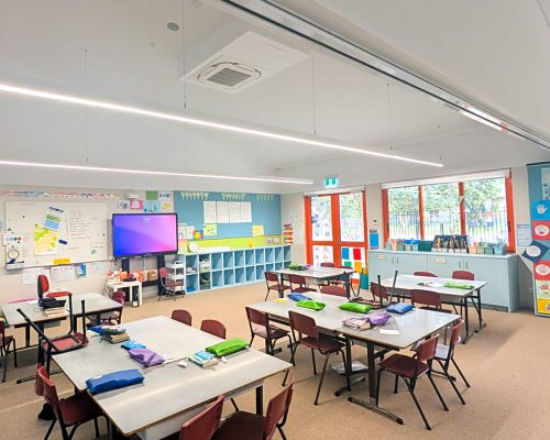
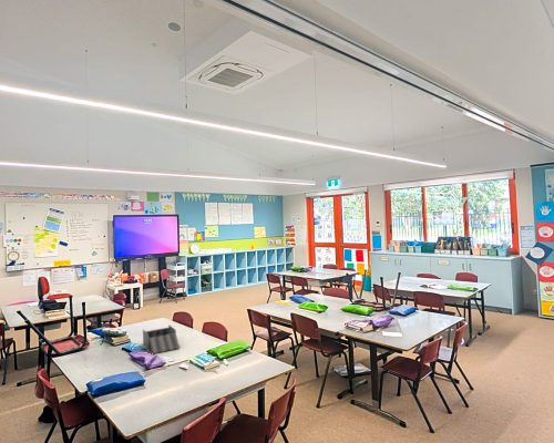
+ desk organizer [142,323,181,354]
